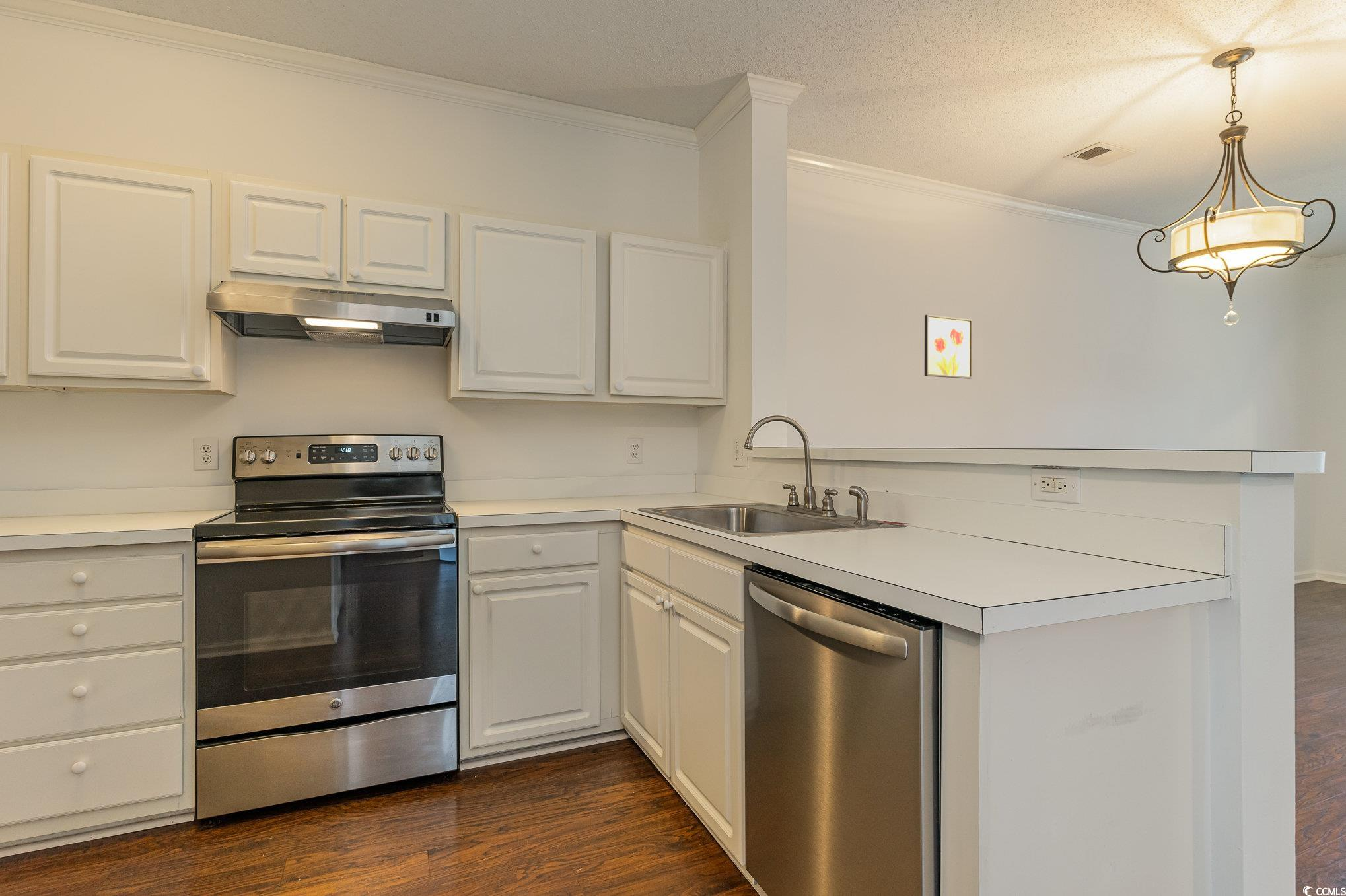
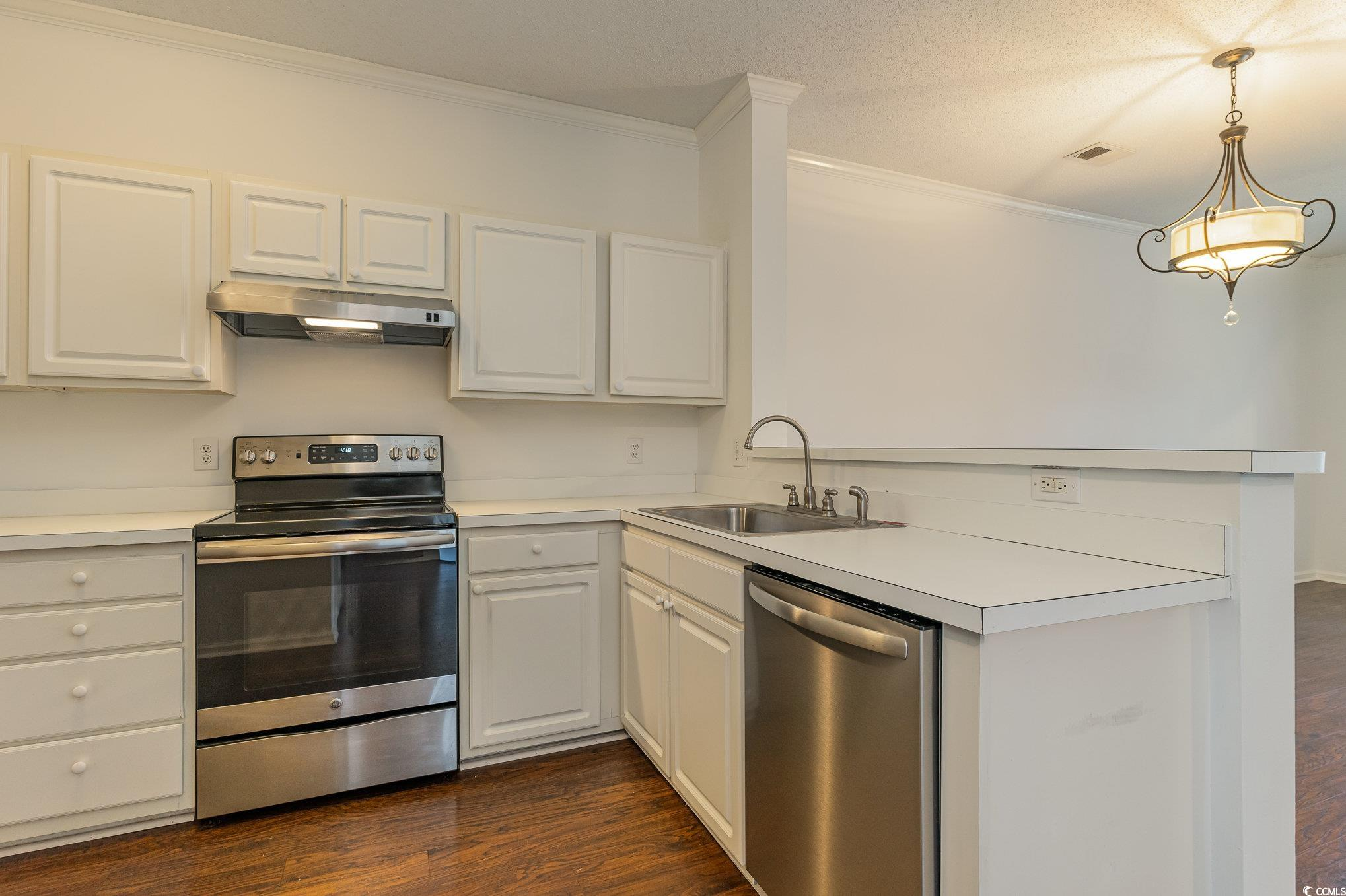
- wall art [924,314,973,380]
